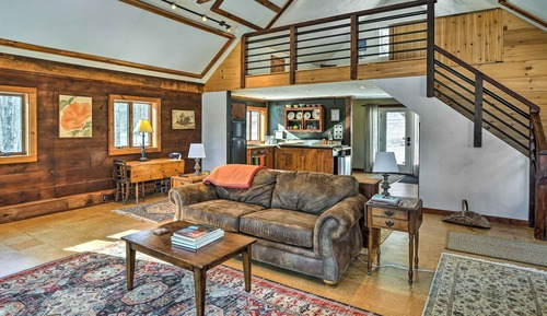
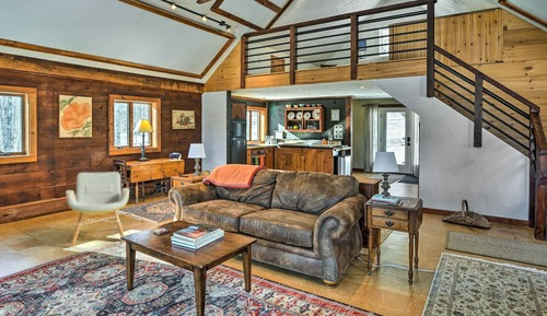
+ armchair [65,171,130,246]
